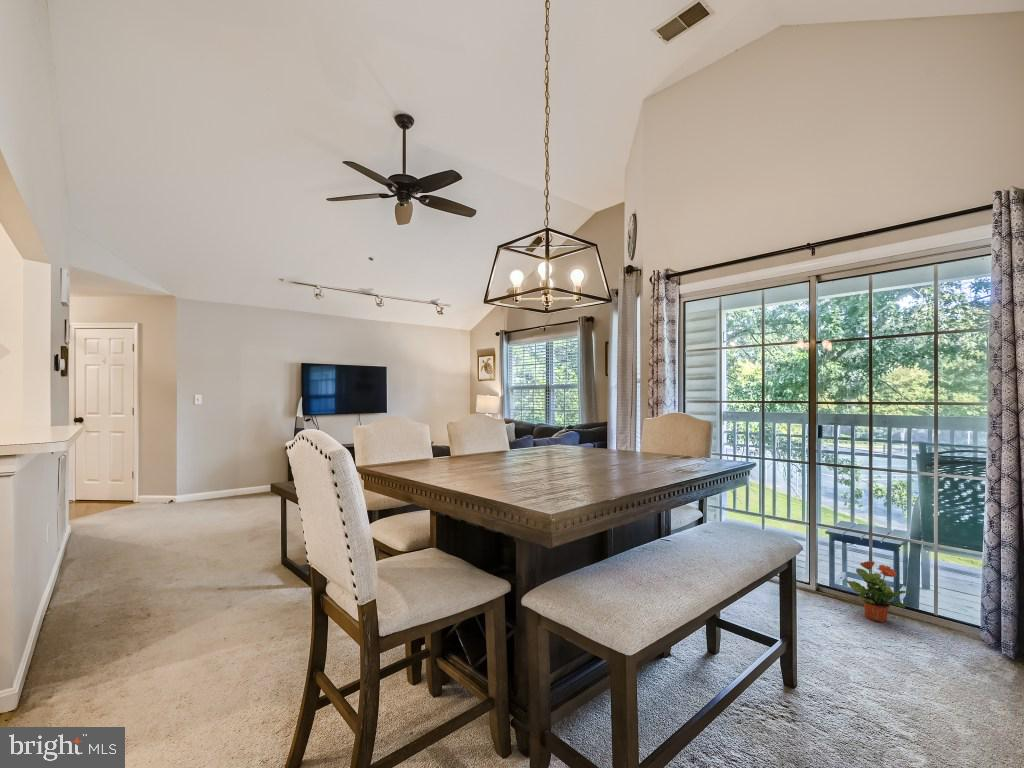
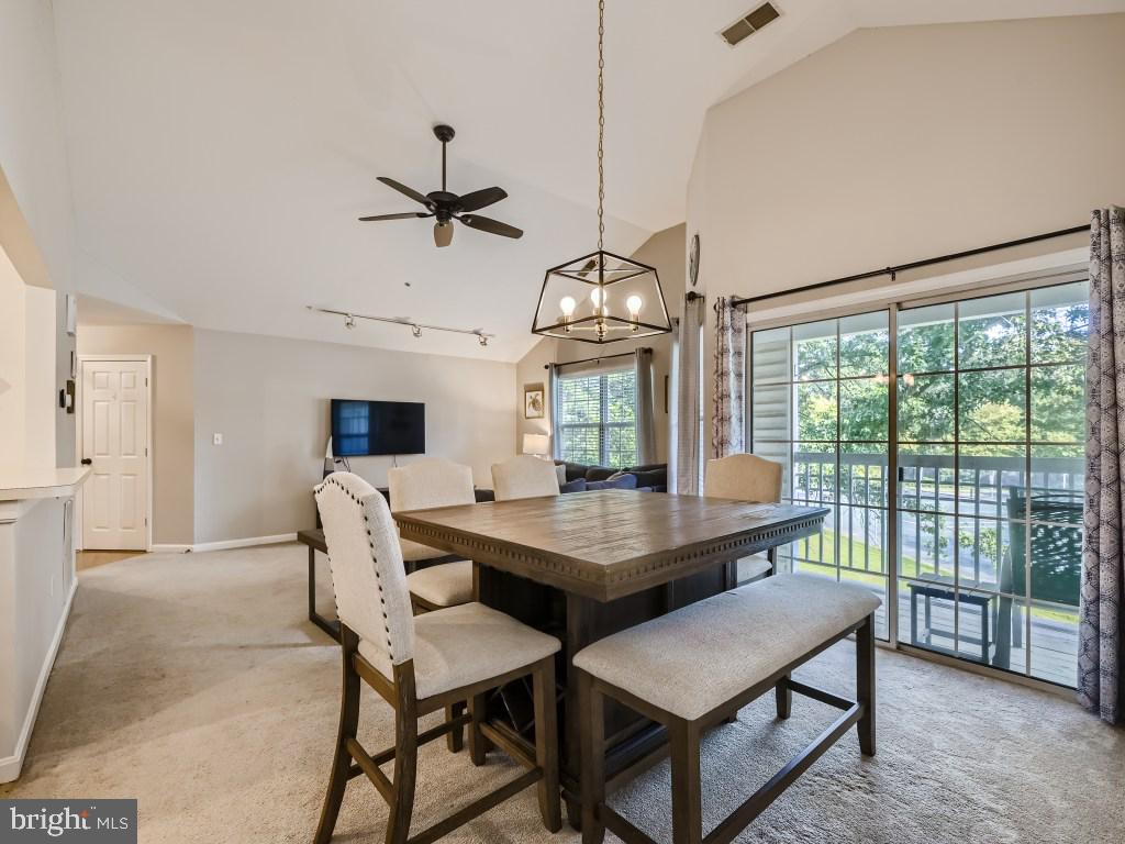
- potted plant [845,560,909,623]
